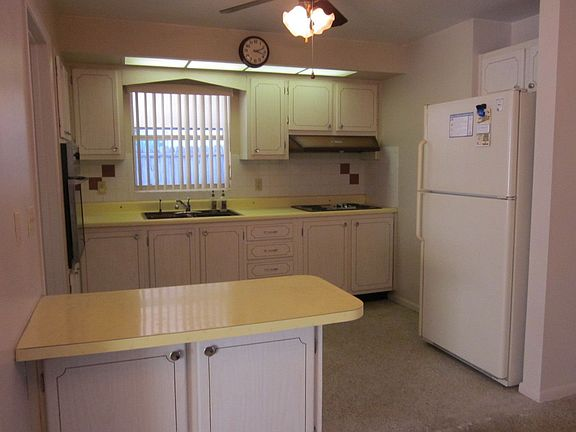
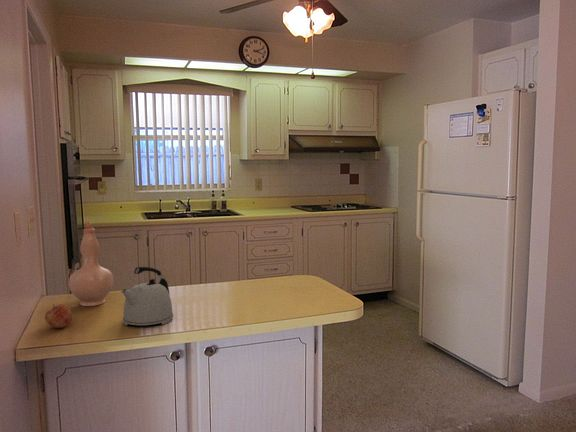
+ apple [44,303,73,329]
+ kettle [120,266,174,327]
+ vase [68,221,115,307]
